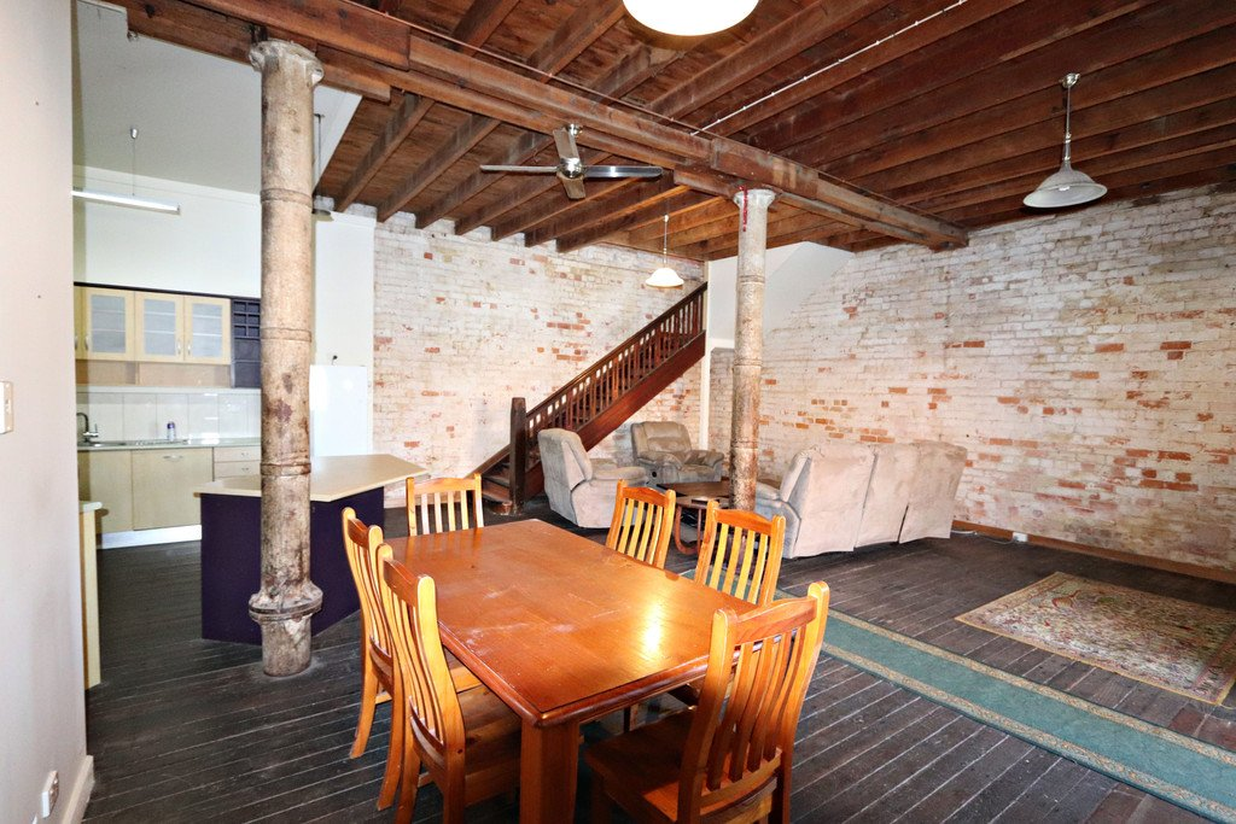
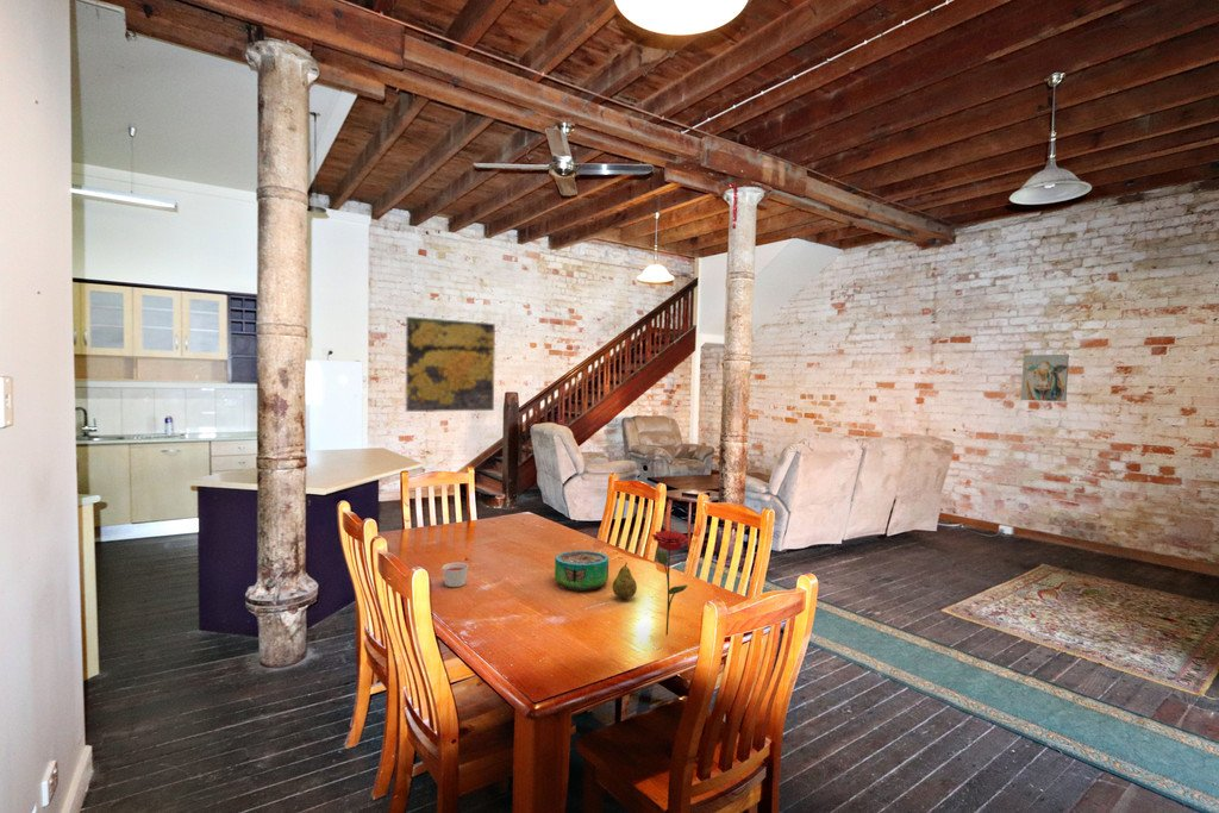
+ candle [442,562,470,588]
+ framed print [405,315,496,413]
+ decorative bowl [554,550,610,592]
+ fruit [611,562,638,600]
+ flower [651,530,690,636]
+ wall art [1020,354,1070,402]
